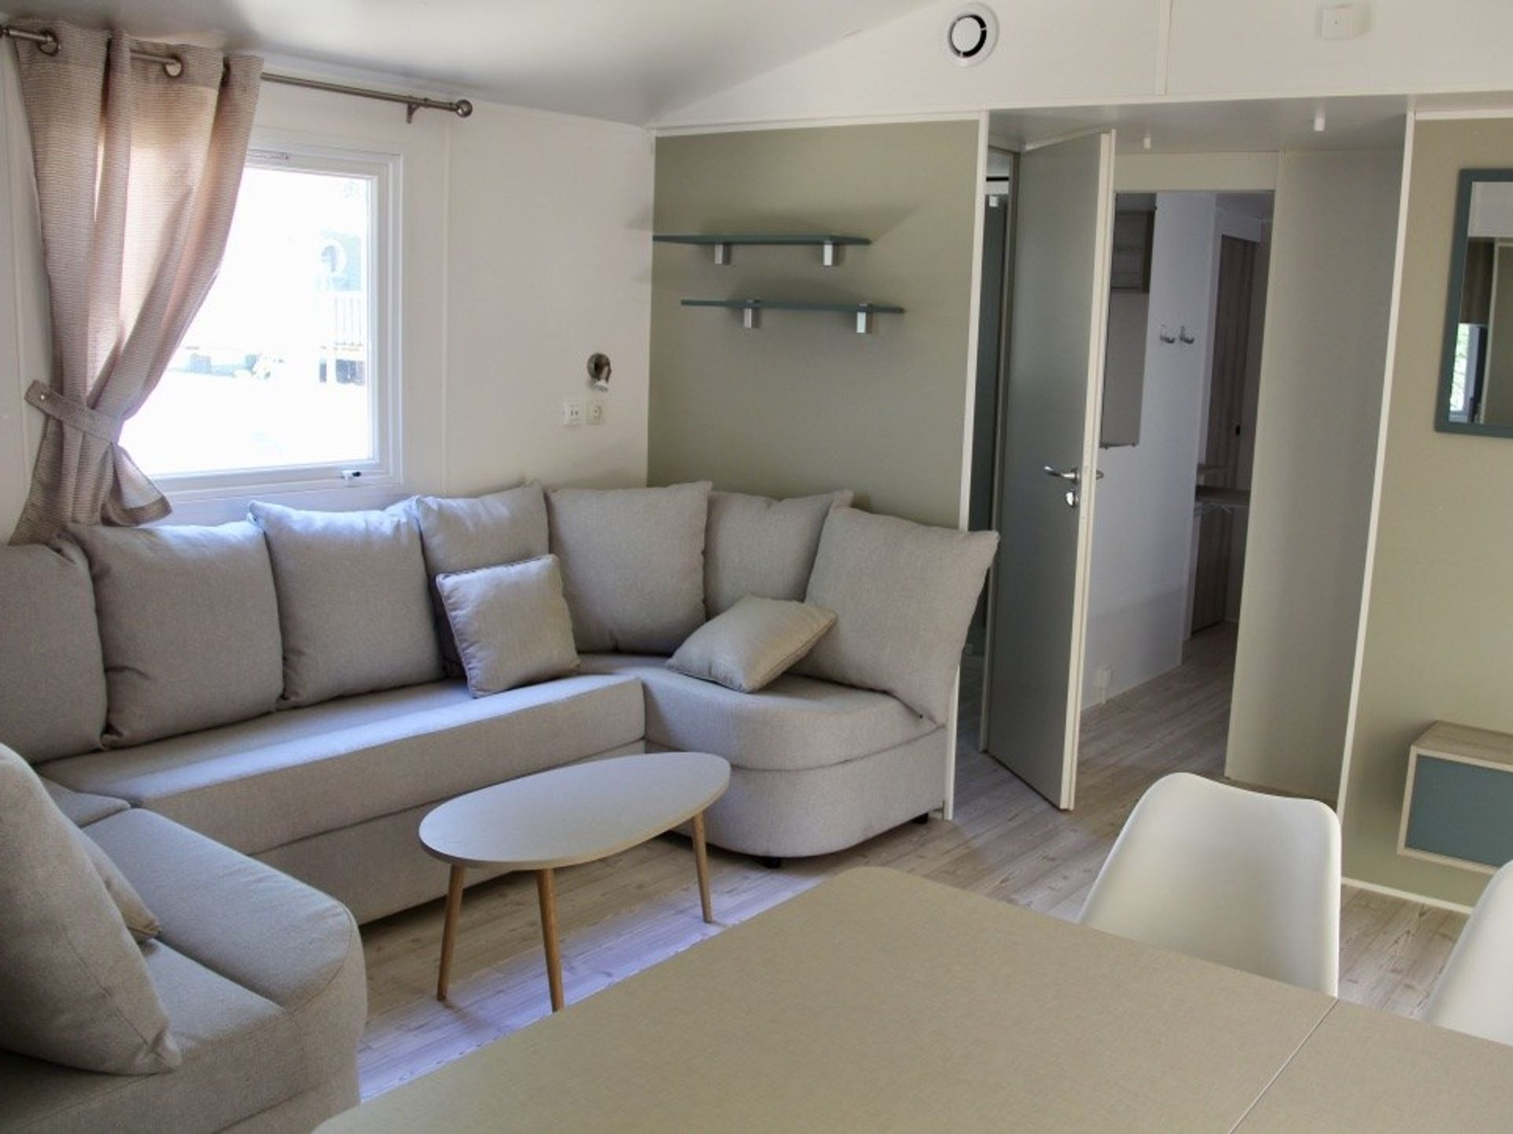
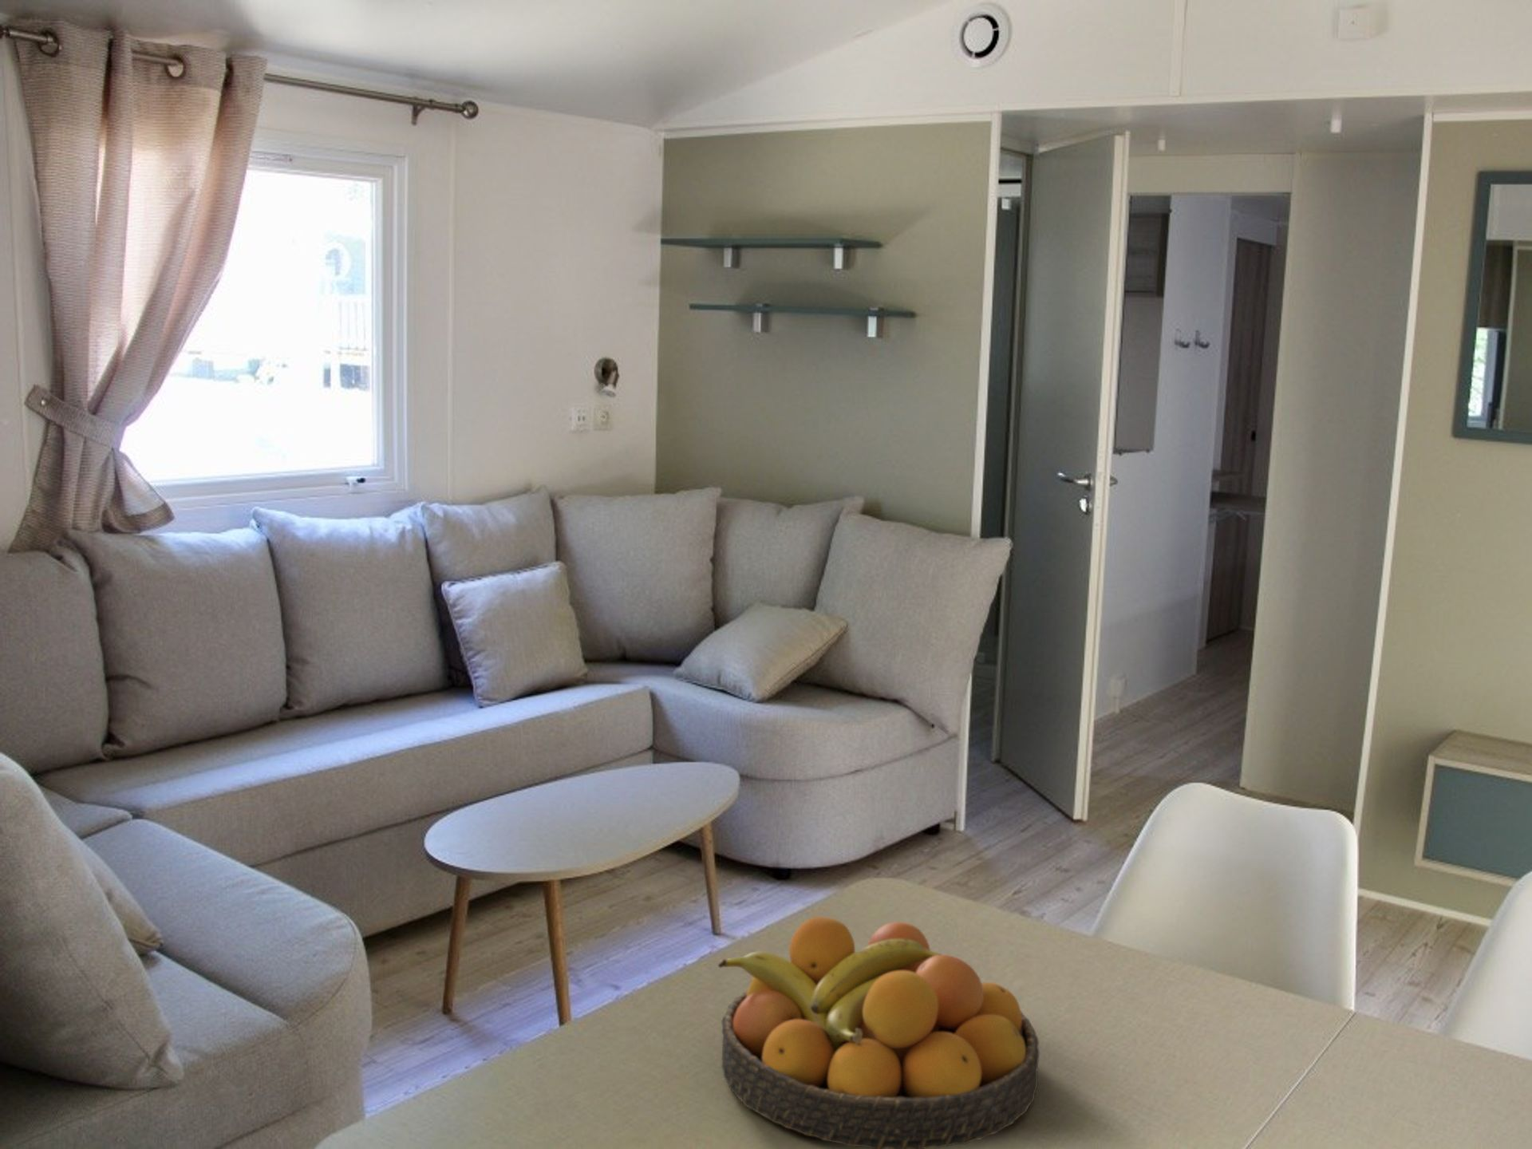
+ fruit bowl [718,916,1040,1149]
